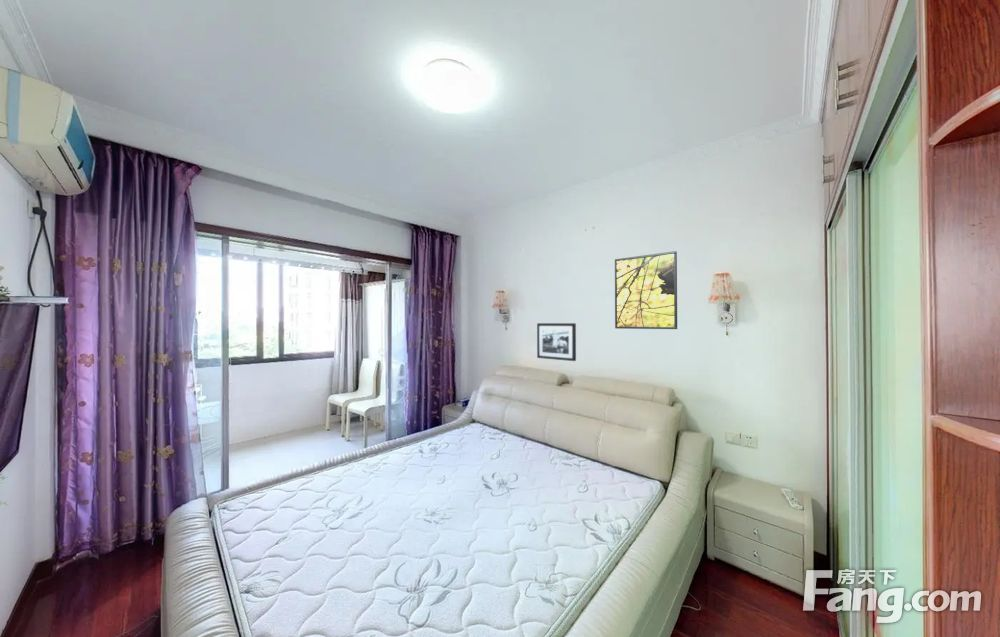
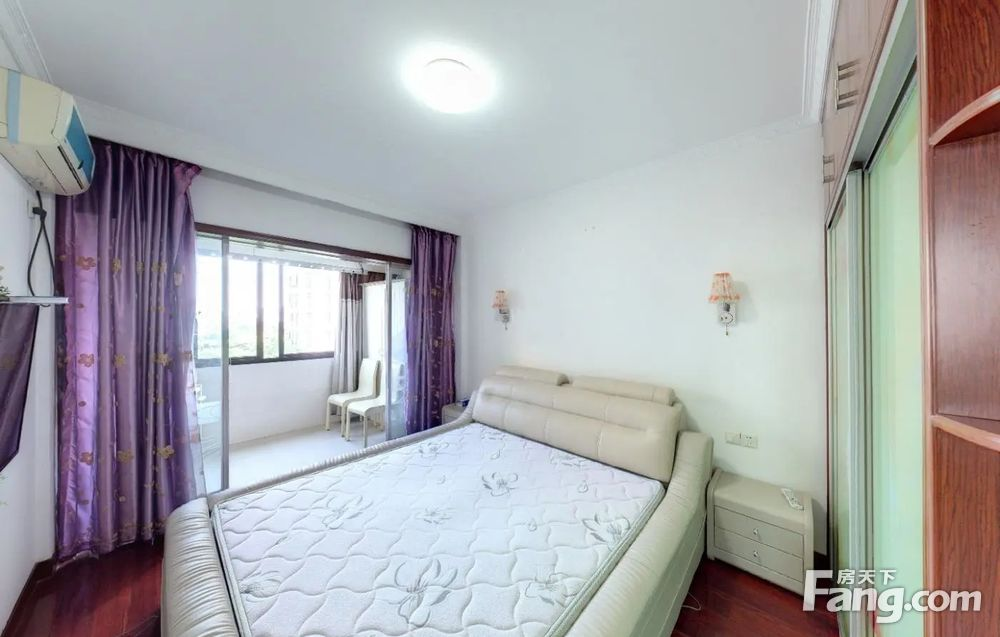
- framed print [614,250,678,330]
- picture frame [536,322,577,362]
